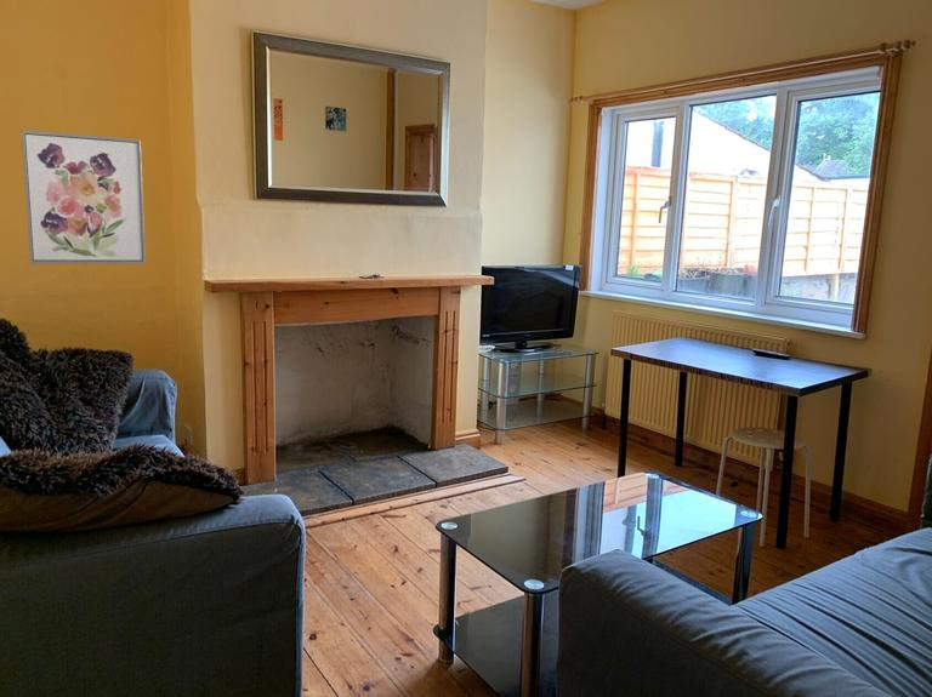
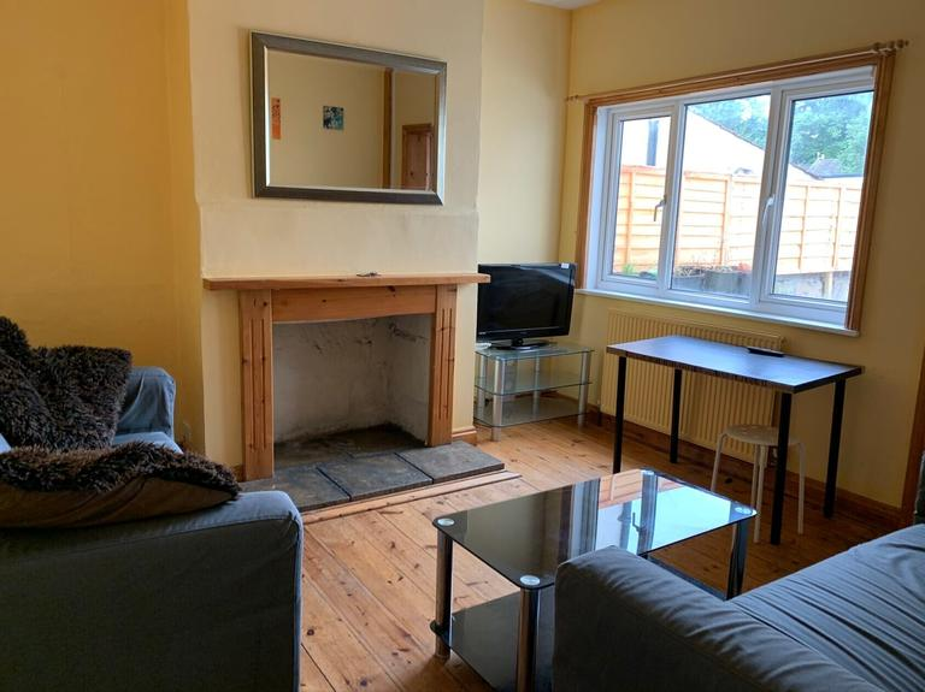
- wall art [21,128,147,265]
